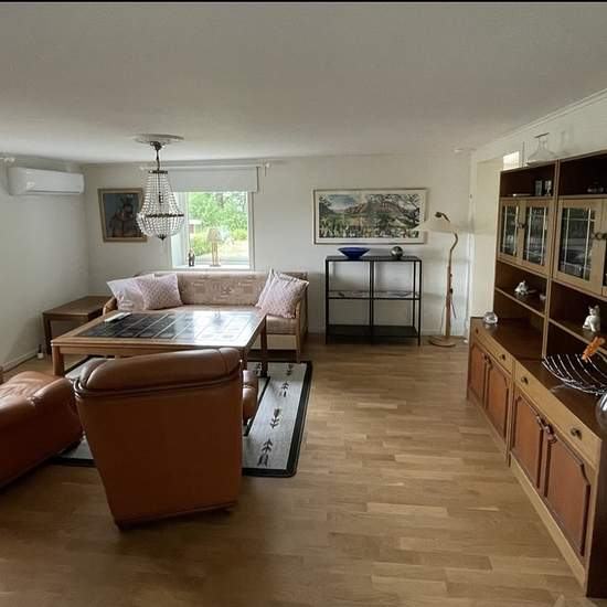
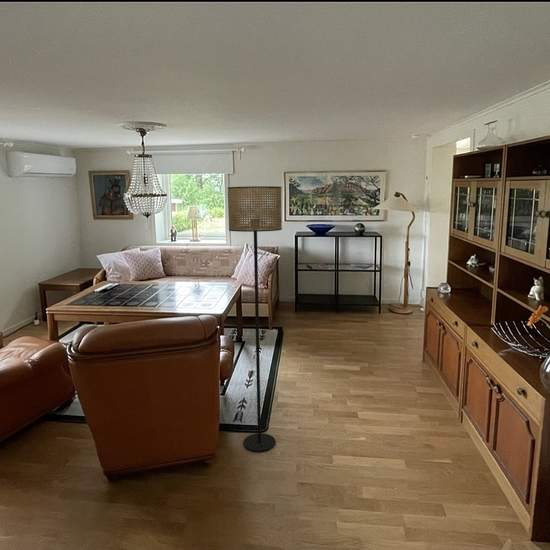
+ floor lamp [226,185,283,453]
